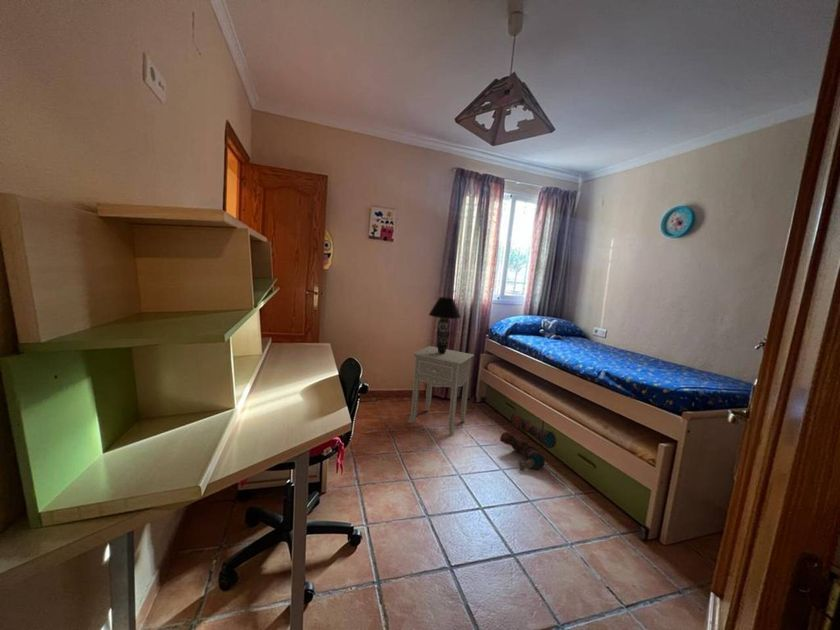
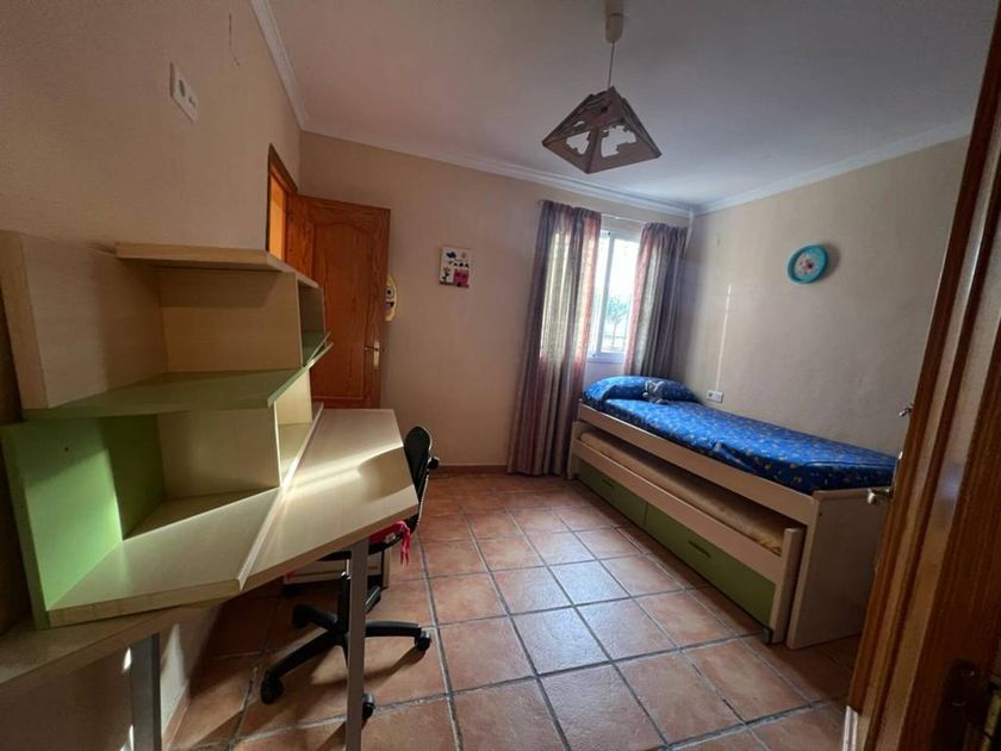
- table lamp [428,296,462,354]
- boots [499,413,557,471]
- nightstand [408,345,475,437]
